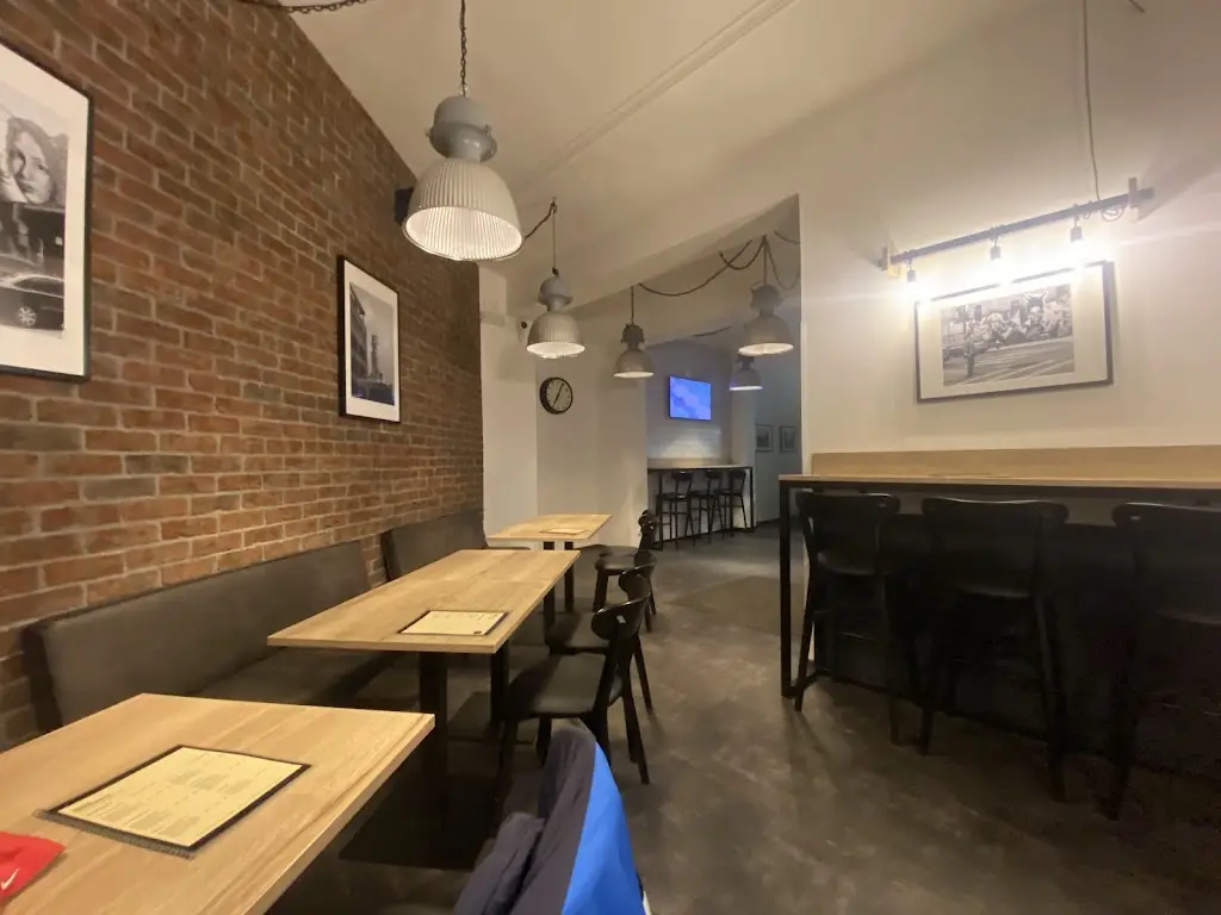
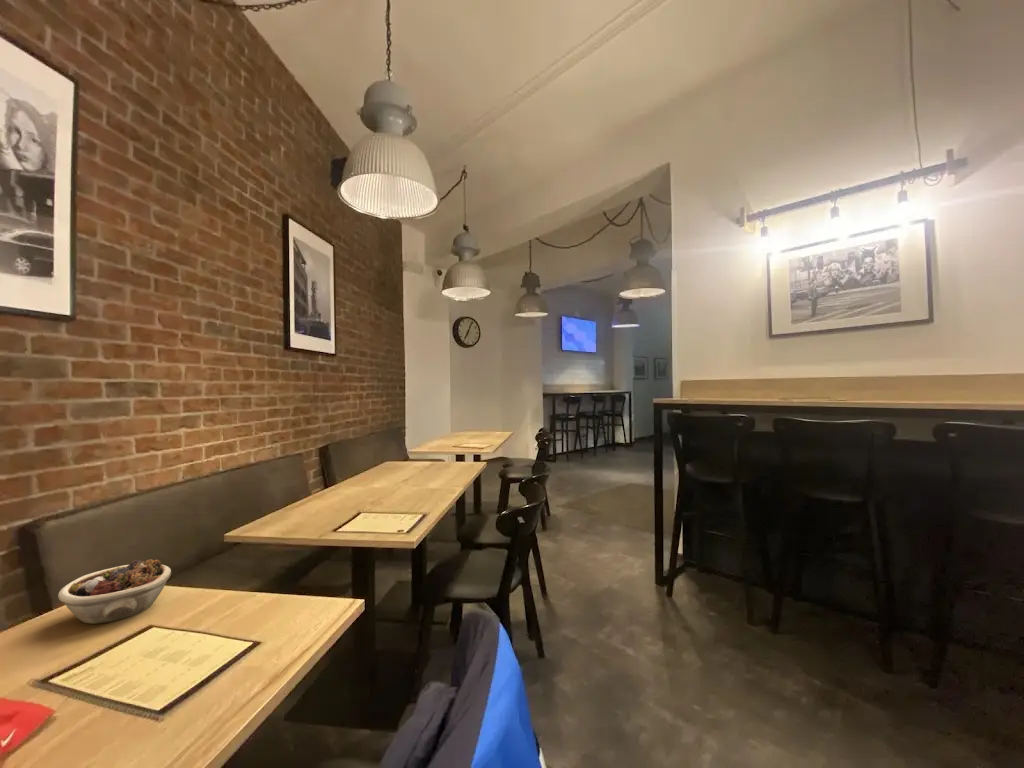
+ succulent planter [57,558,172,625]
